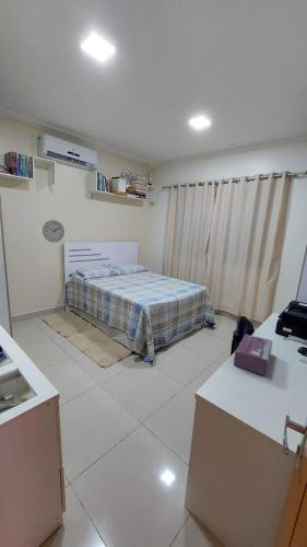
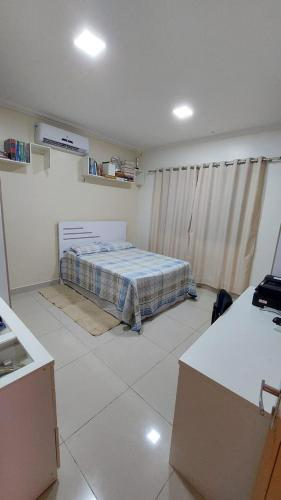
- wall clock [42,219,66,244]
- tissue box [233,333,274,377]
